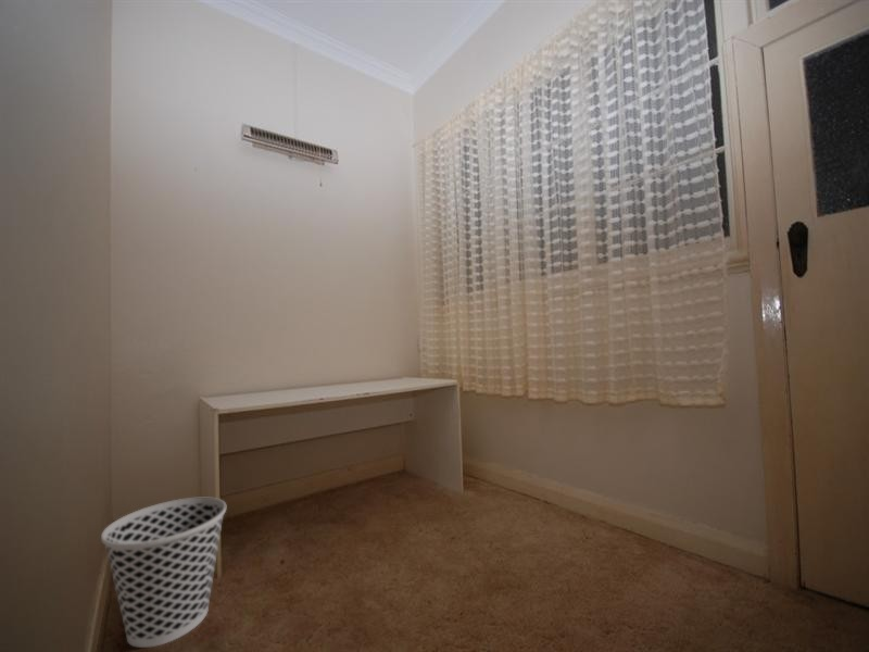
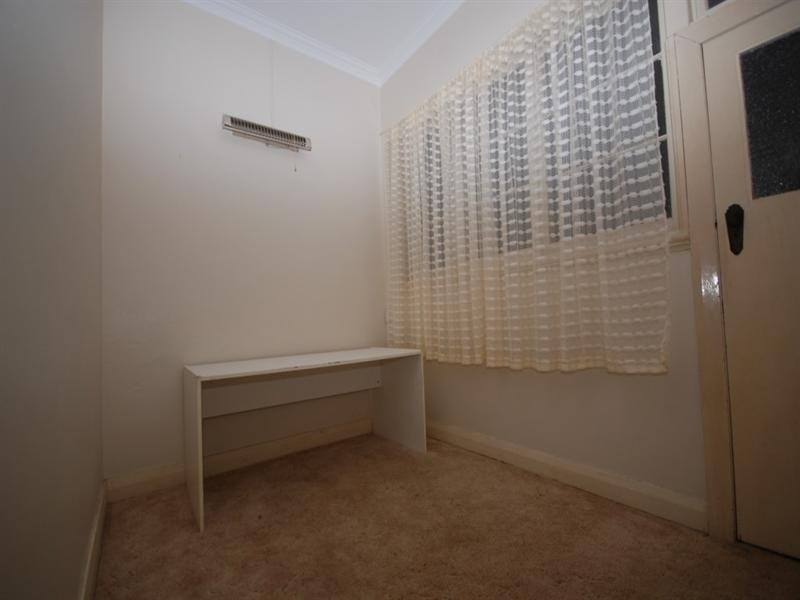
- wastebasket [100,497,227,649]
